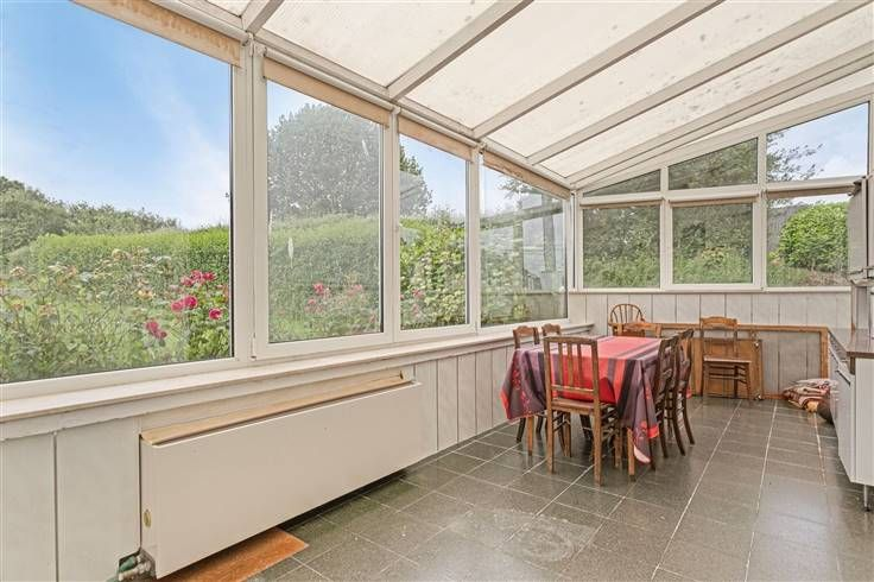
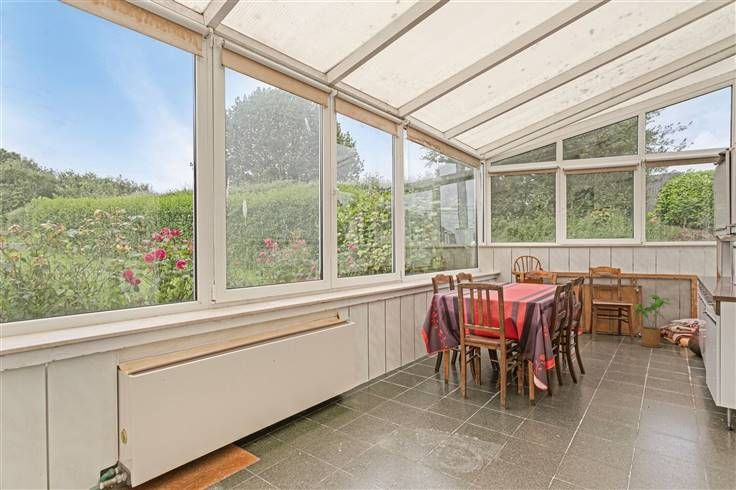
+ house plant [634,294,672,349]
